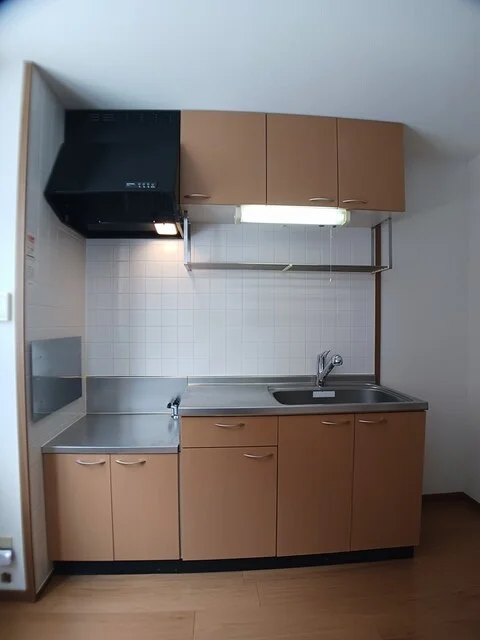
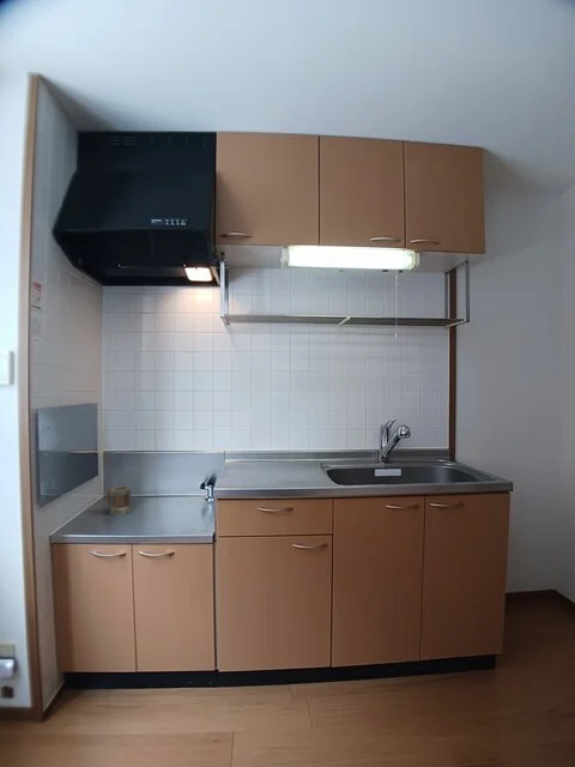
+ mug [105,484,133,517]
